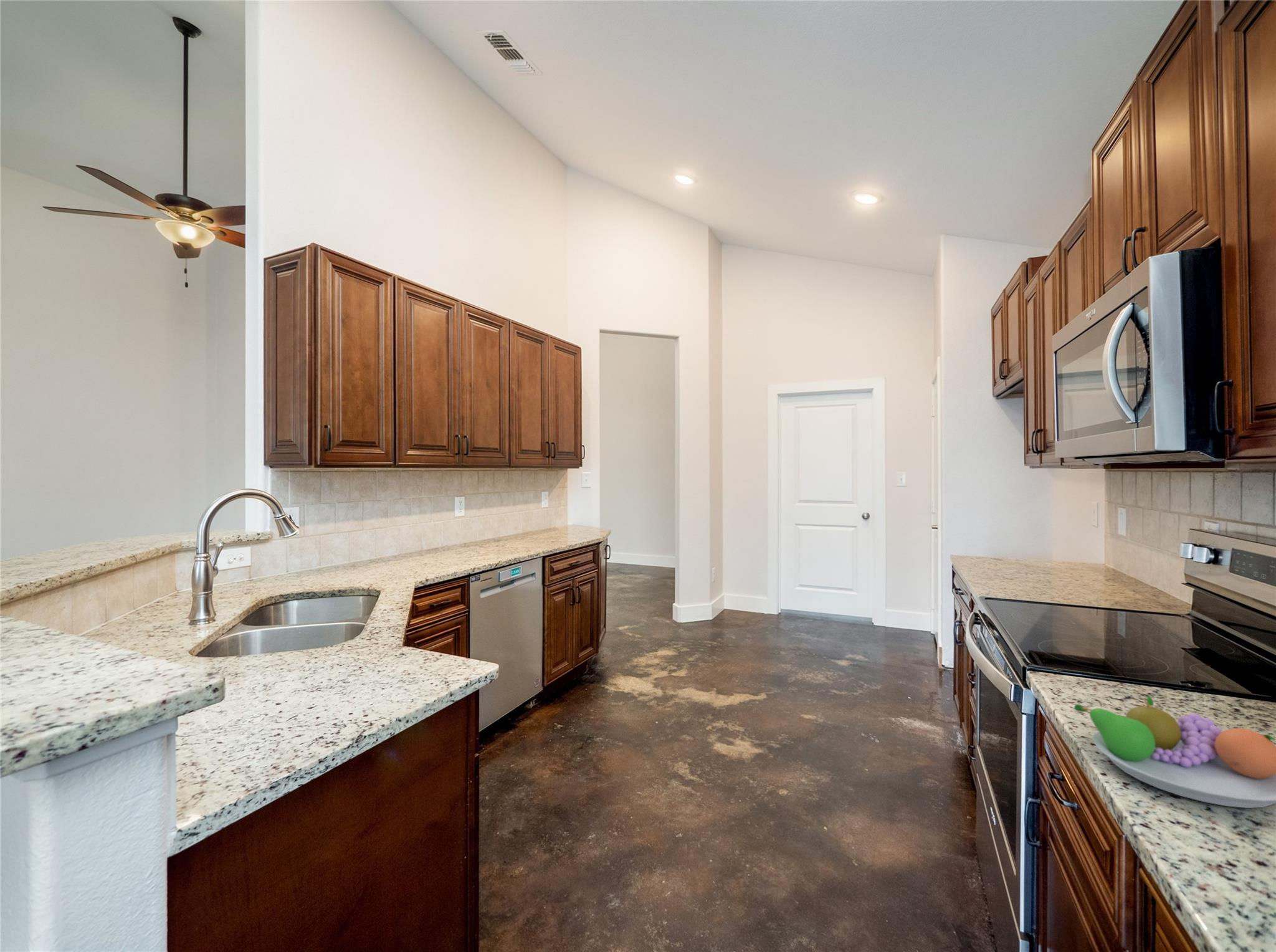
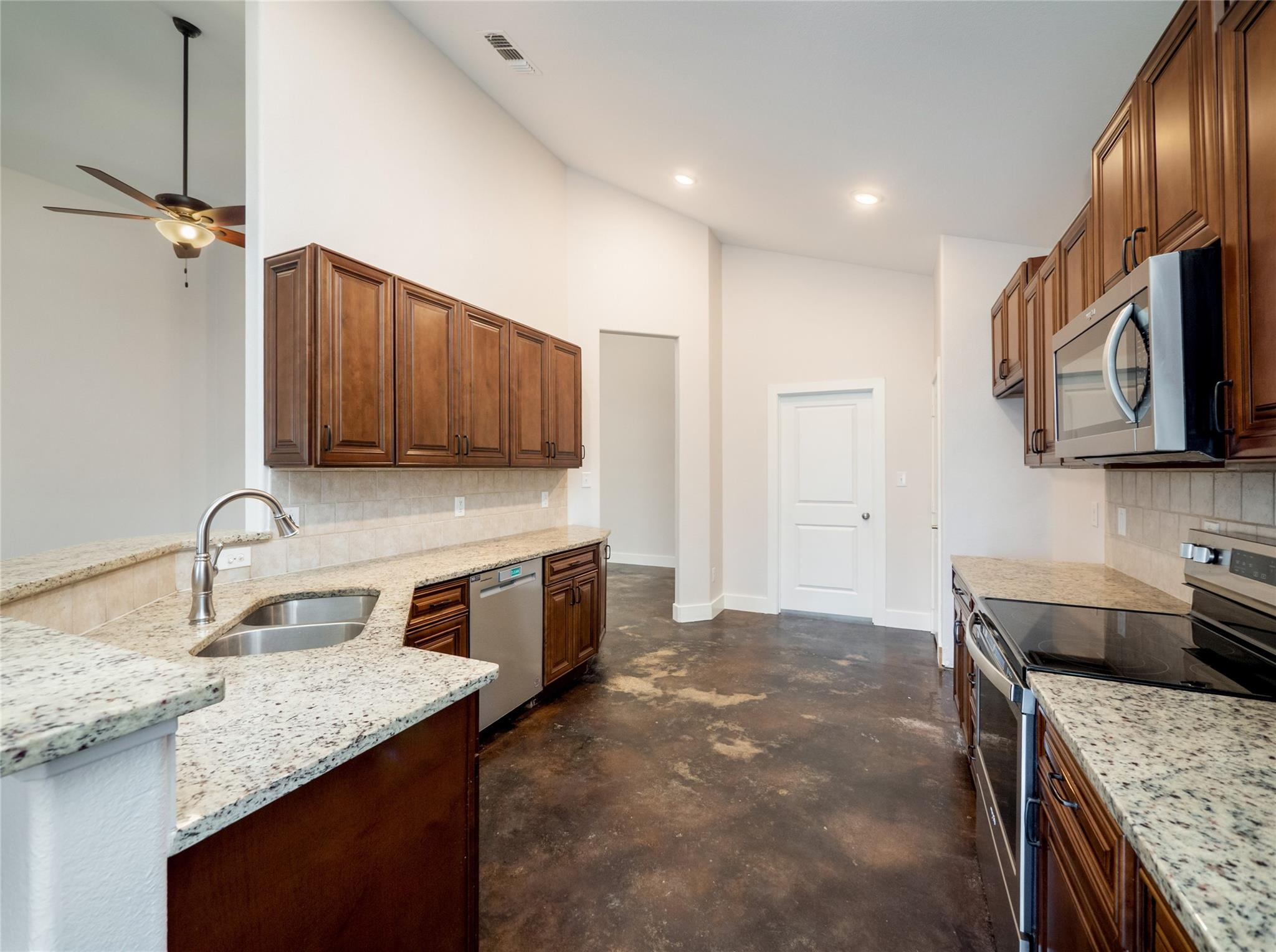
- fruit bowl [1074,695,1276,809]
